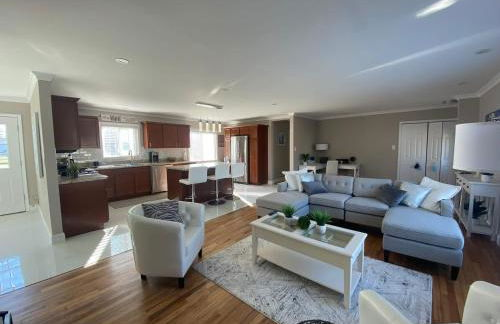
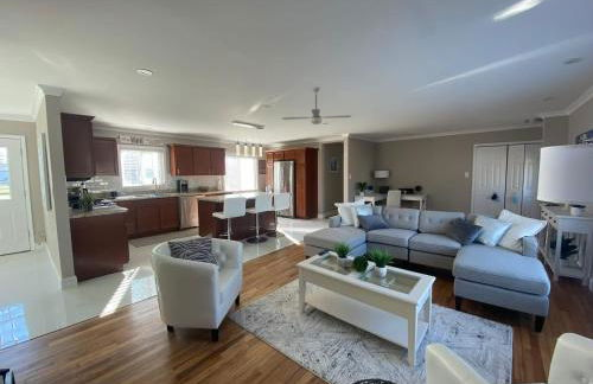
+ ceiling fan [281,85,352,126]
